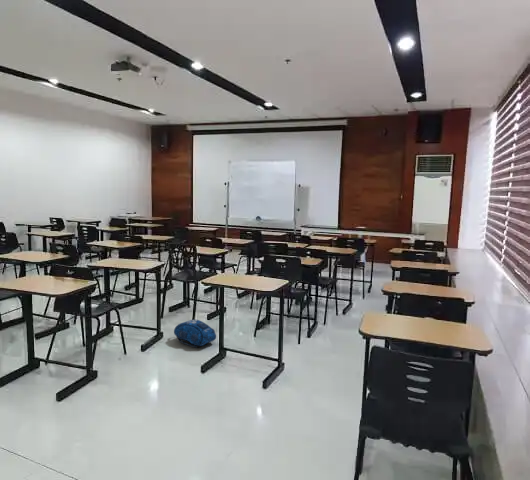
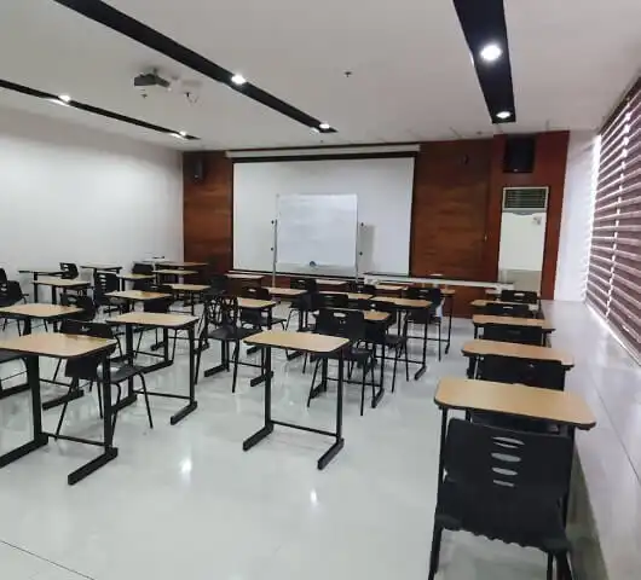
- backpack [173,318,217,348]
